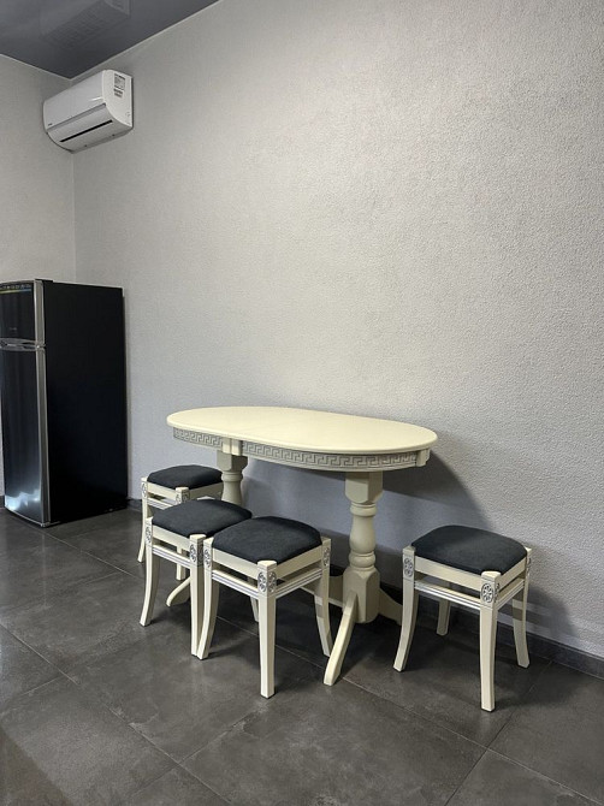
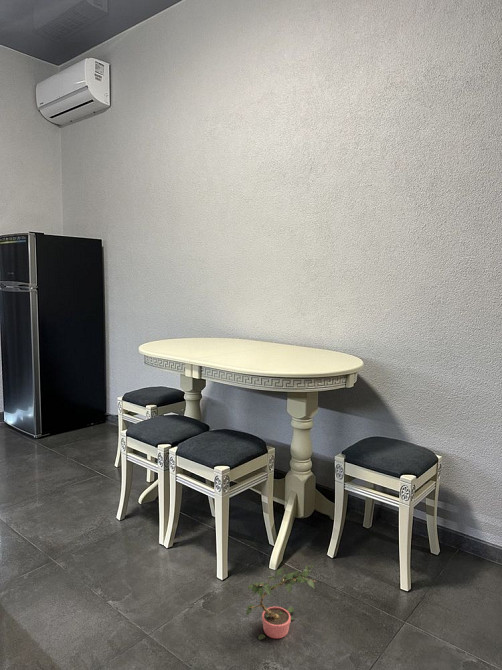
+ potted plant [245,561,317,641]
